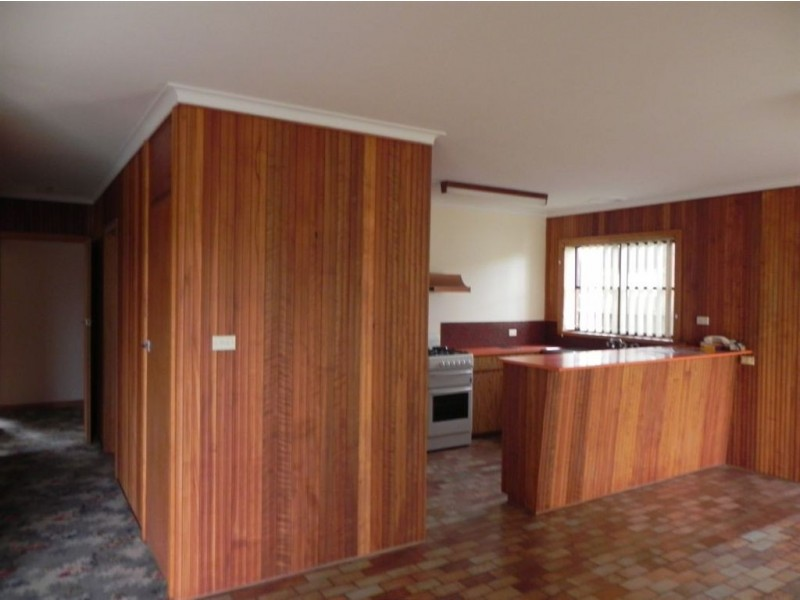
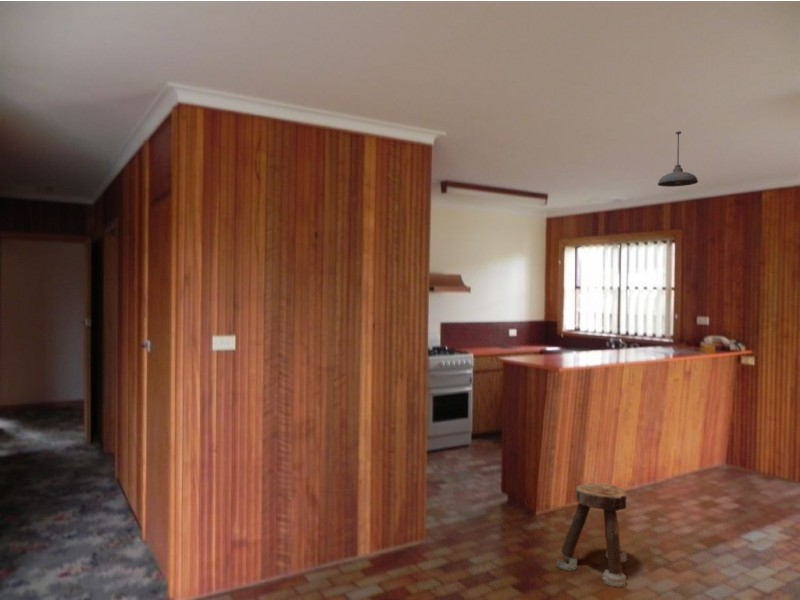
+ stool [555,482,629,589]
+ pendant light [657,130,699,188]
